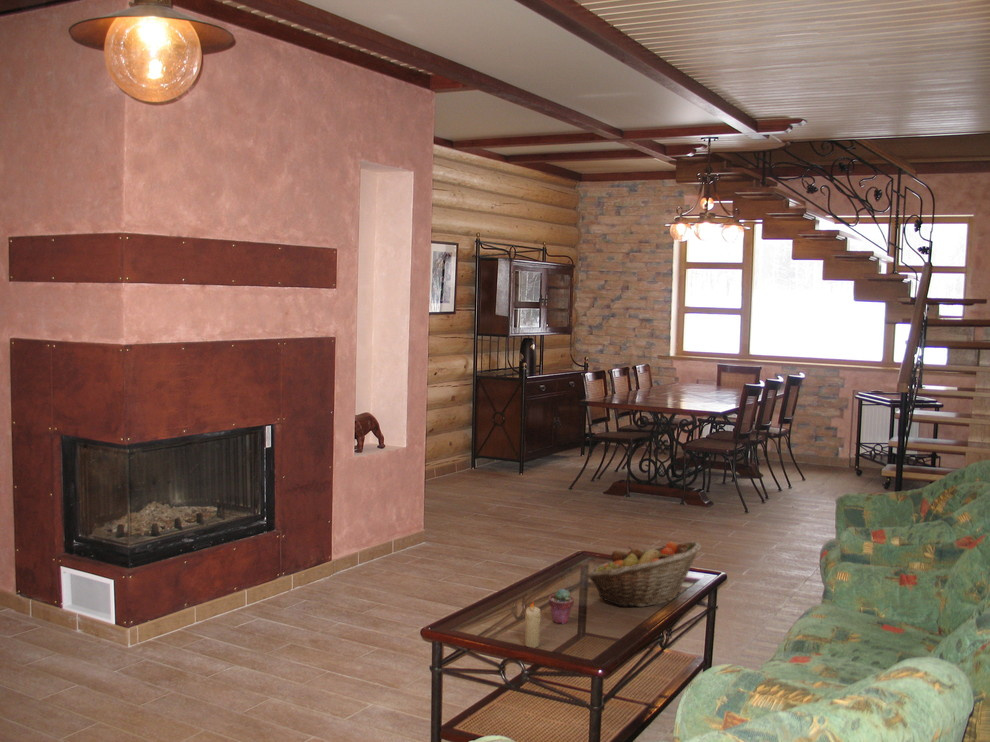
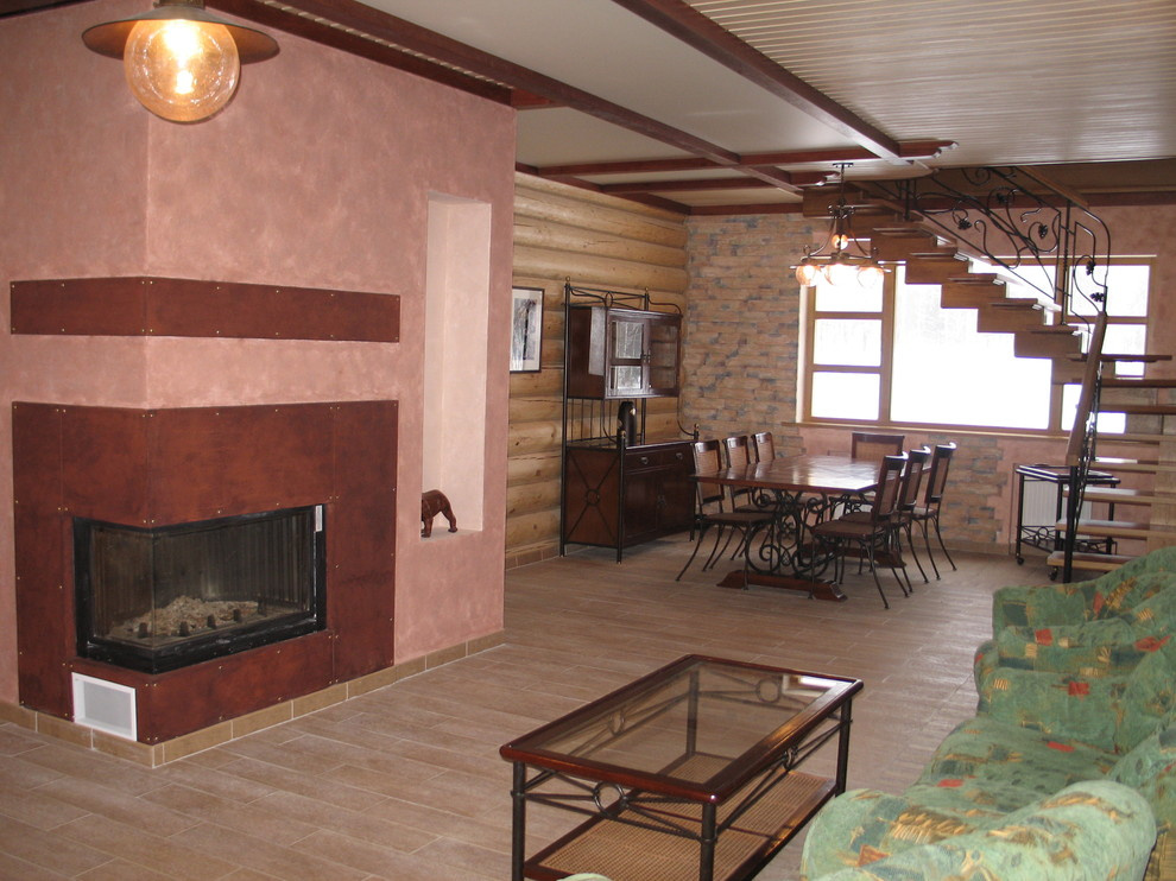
- candle [524,600,542,648]
- fruit basket [586,541,702,608]
- potted succulent [548,588,575,625]
